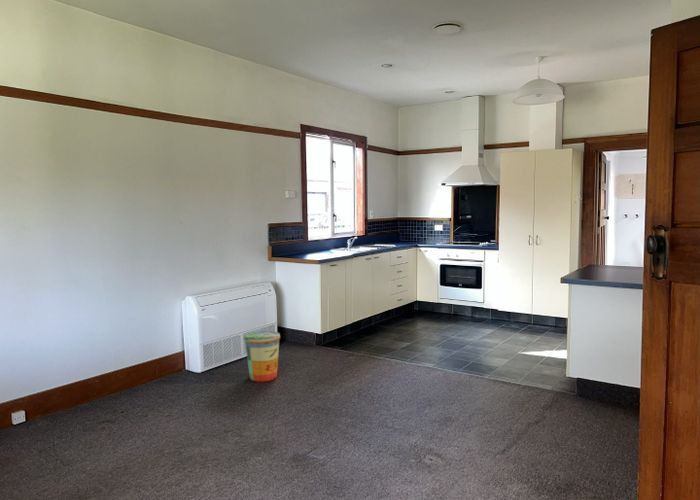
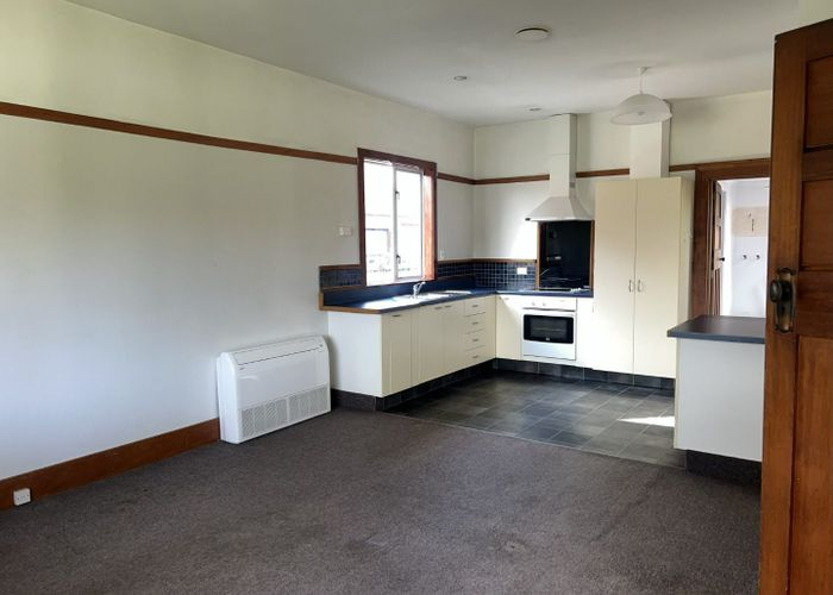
- trash can [243,330,281,383]
